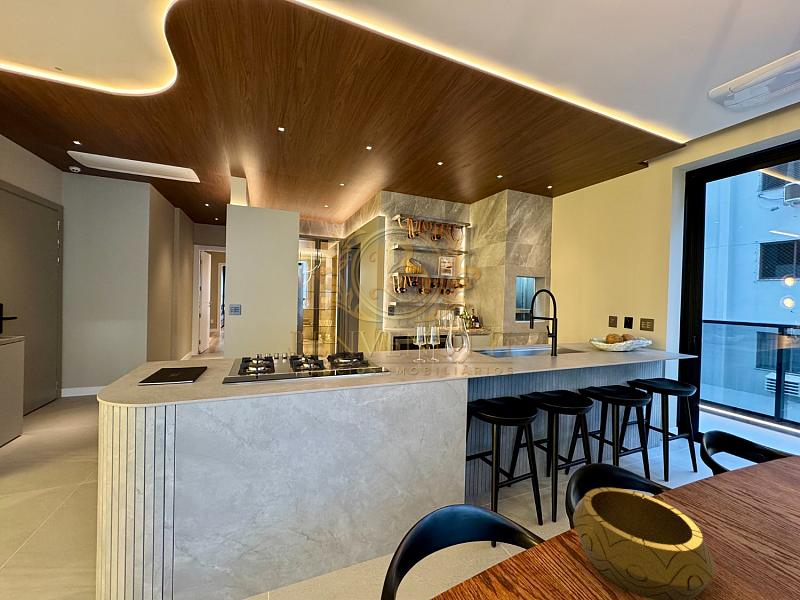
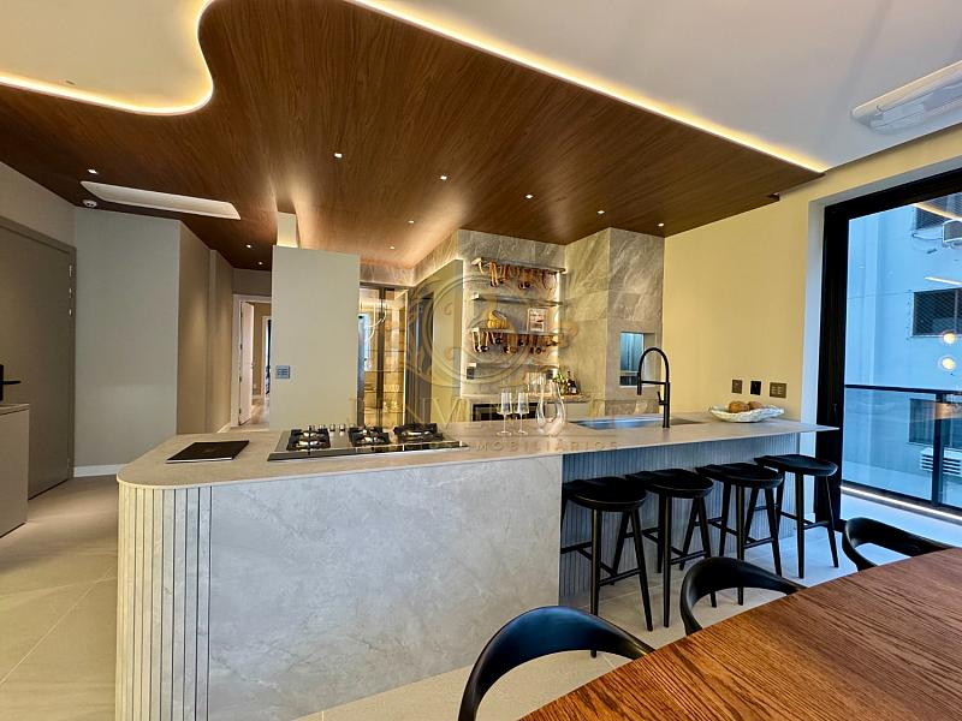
- decorative bowl [572,487,717,600]
